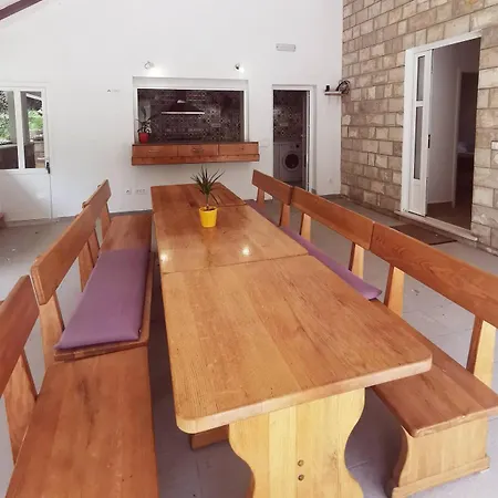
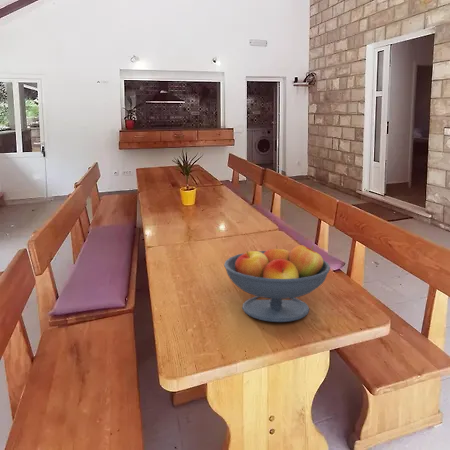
+ fruit bowl [223,244,331,323]
